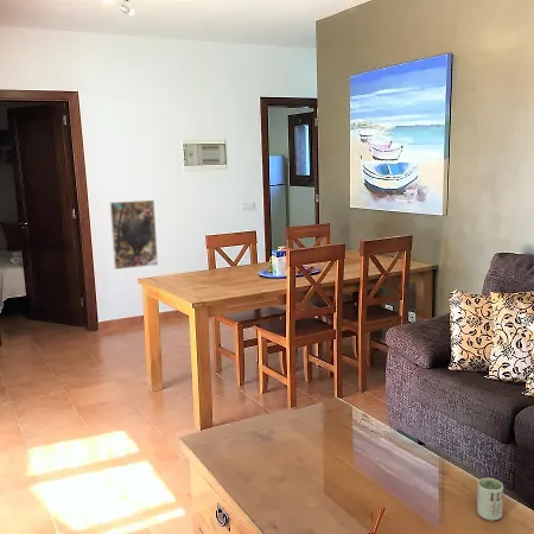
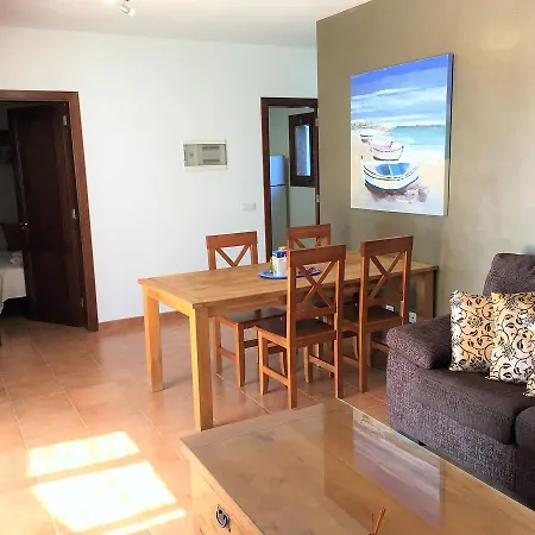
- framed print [109,199,159,271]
- cup [476,477,504,522]
